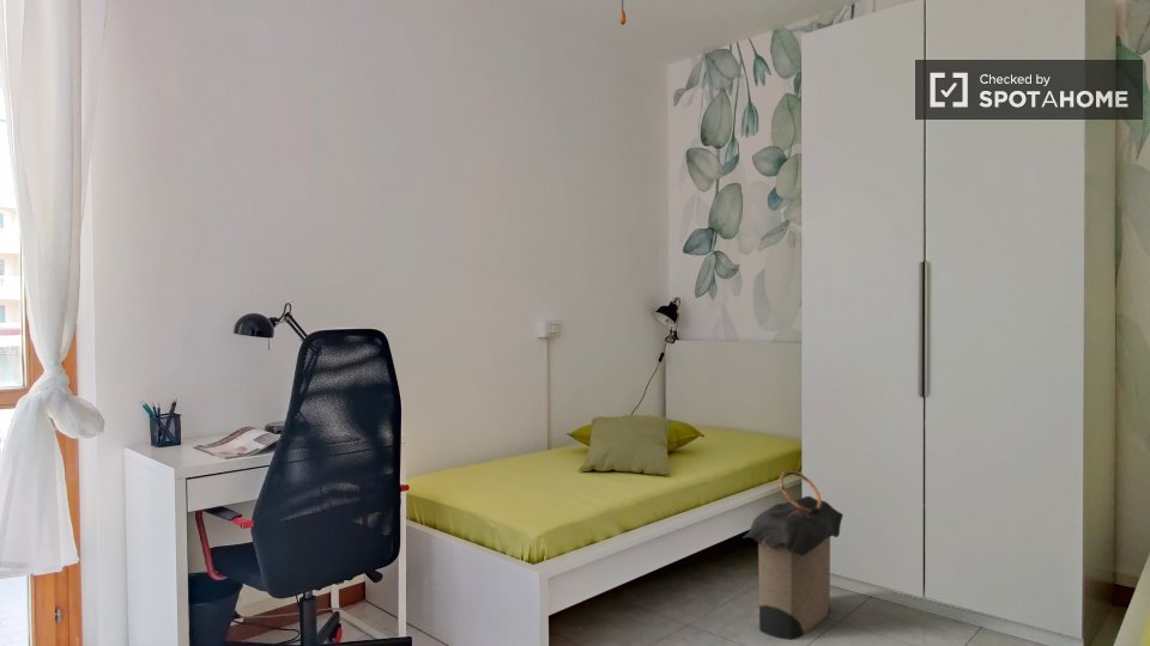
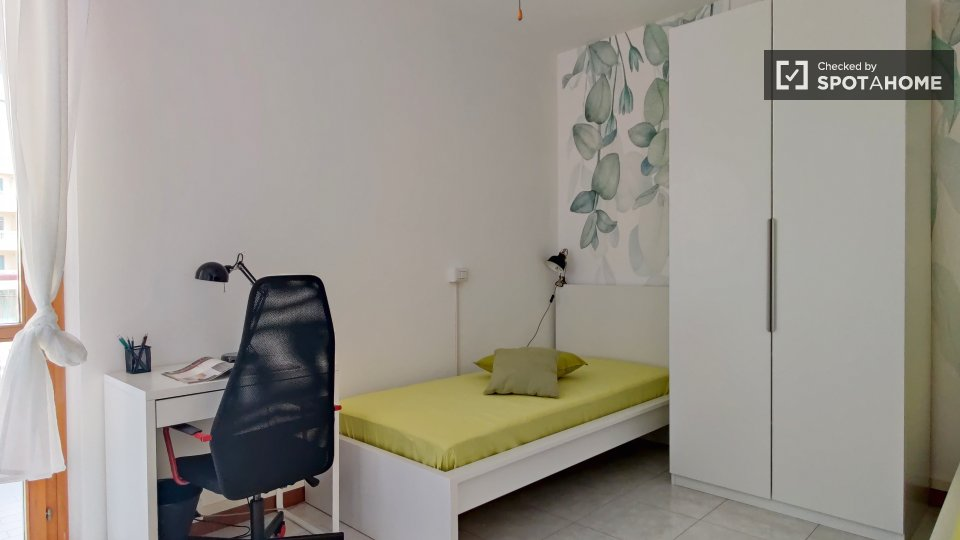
- laundry hamper [742,469,845,641]
